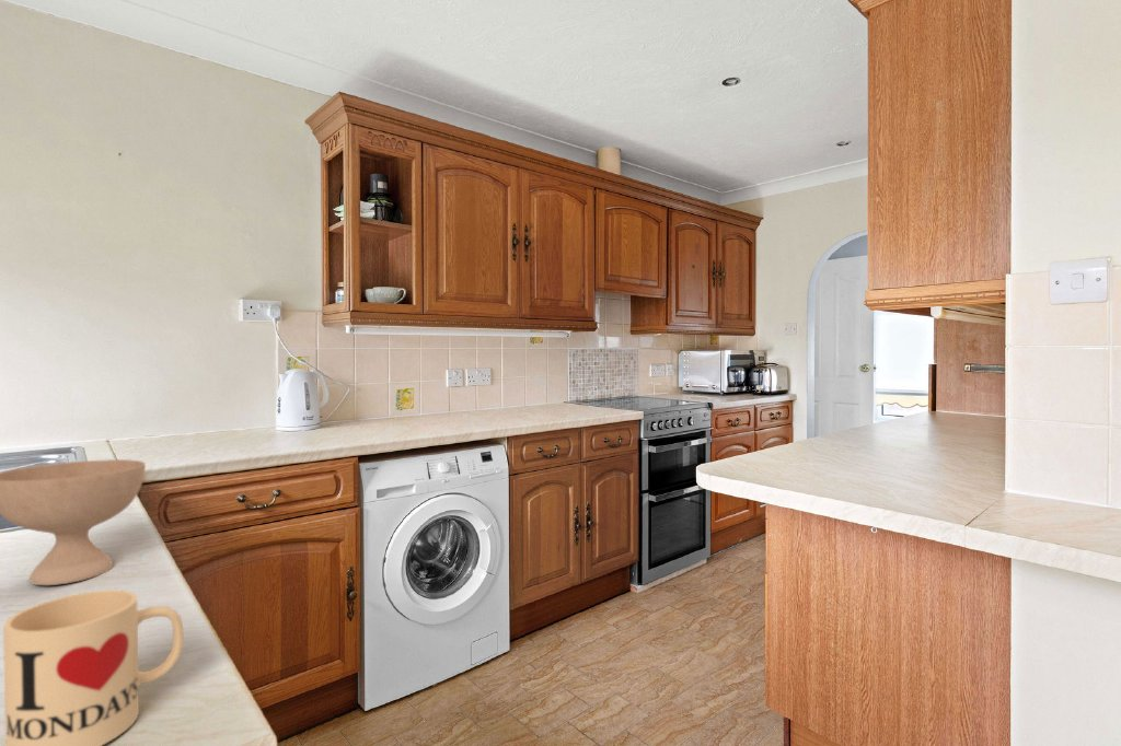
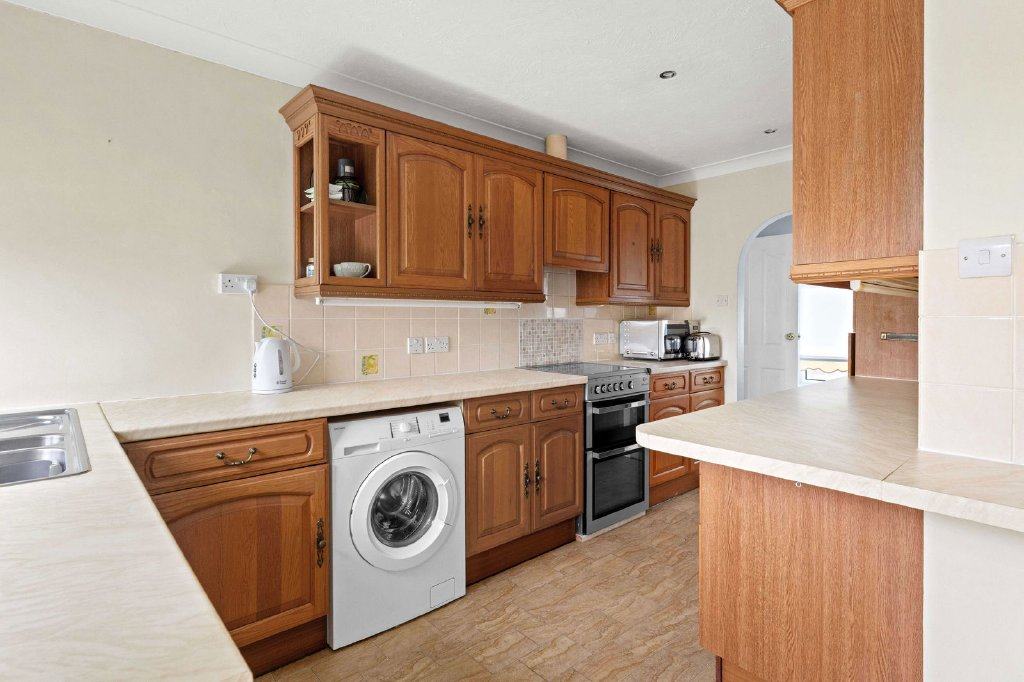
- bowl [0,458,147,586]
- mug [2,588,185,746]
